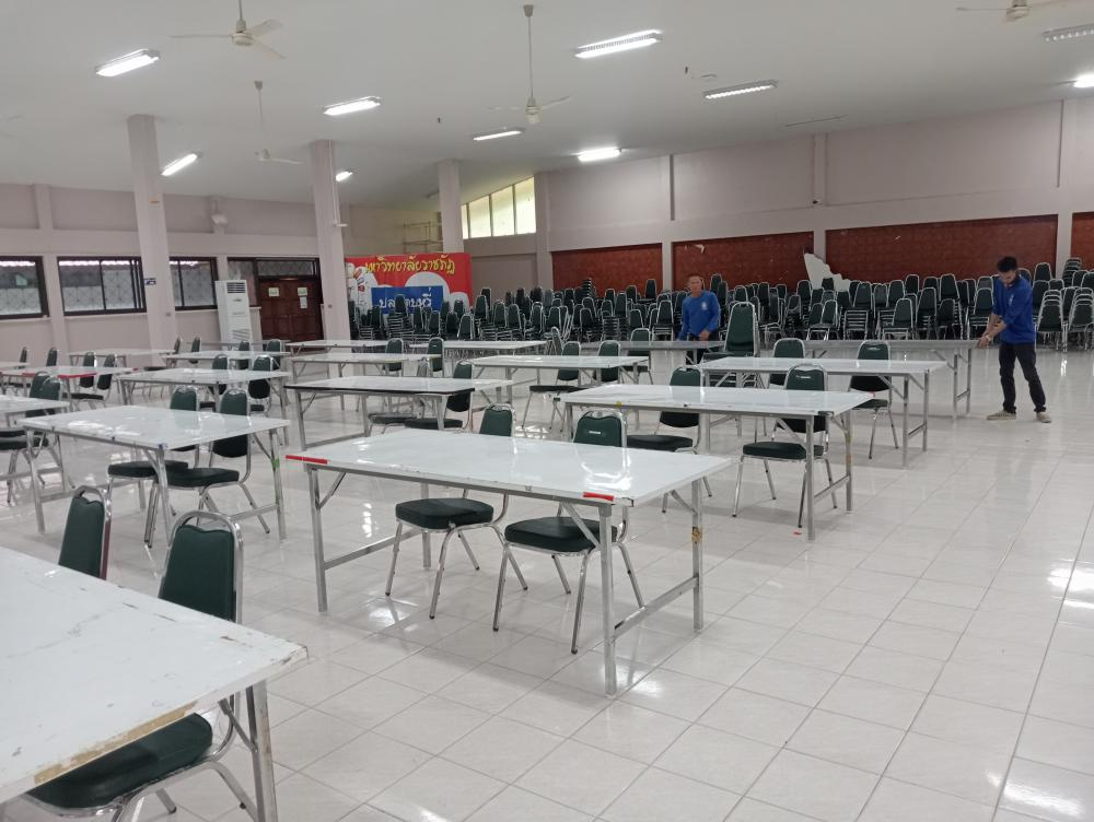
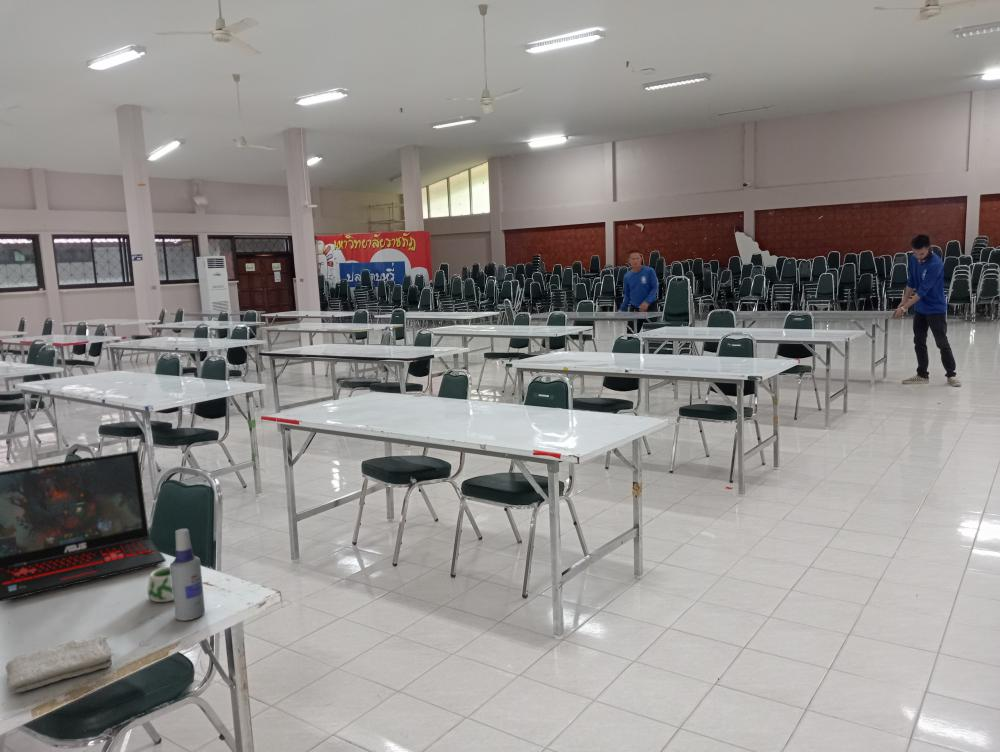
+ laptop [0,450,167,603]
+ spray bottle [169,528,206,622]
+ mug [147,565,174,603]
+ washcloth [5,635,115,695]
